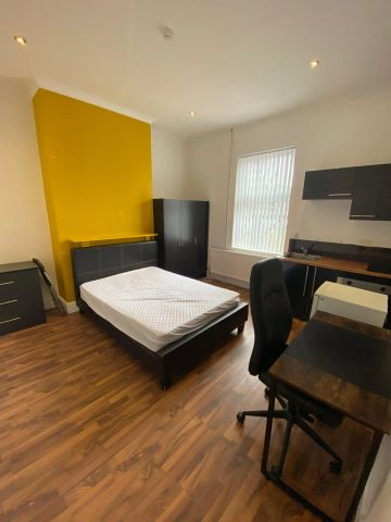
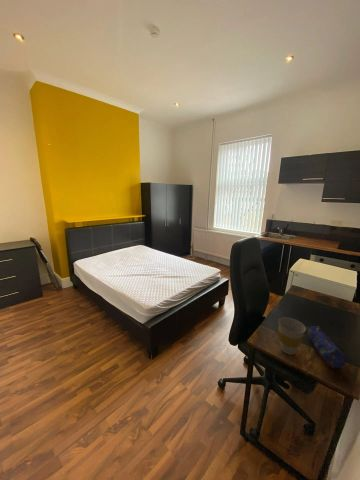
+ cup [277,316,307,356]
+ pencil case [306,325,347,369]
